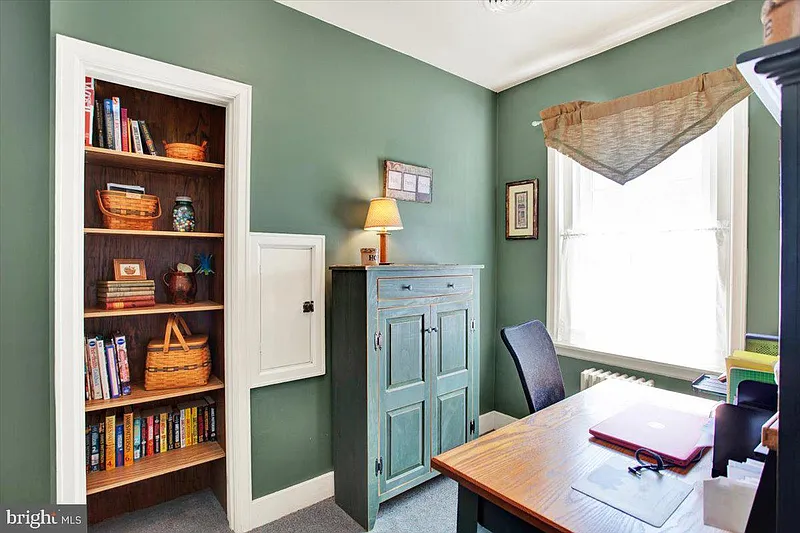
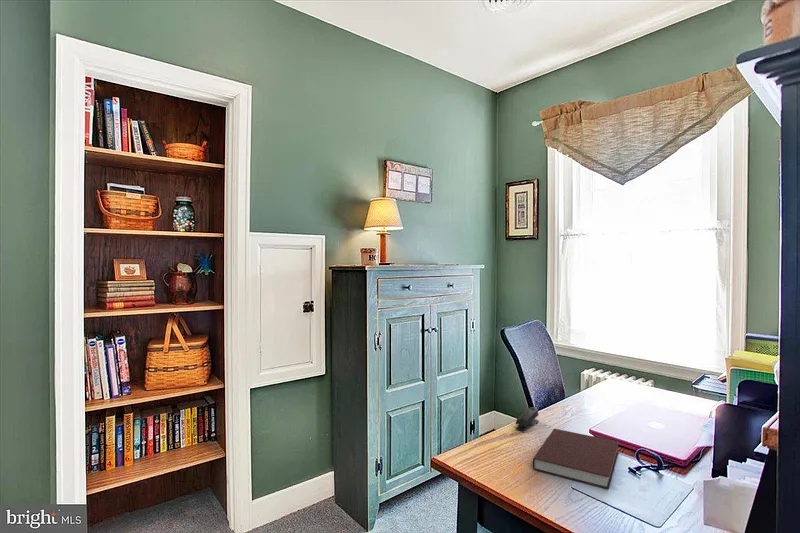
+ stapler [514,406,540,431]
+ notebook [531,428,620,490]
